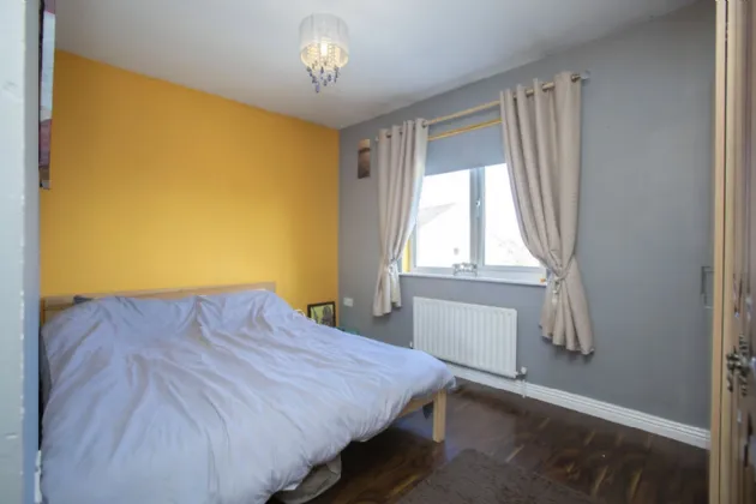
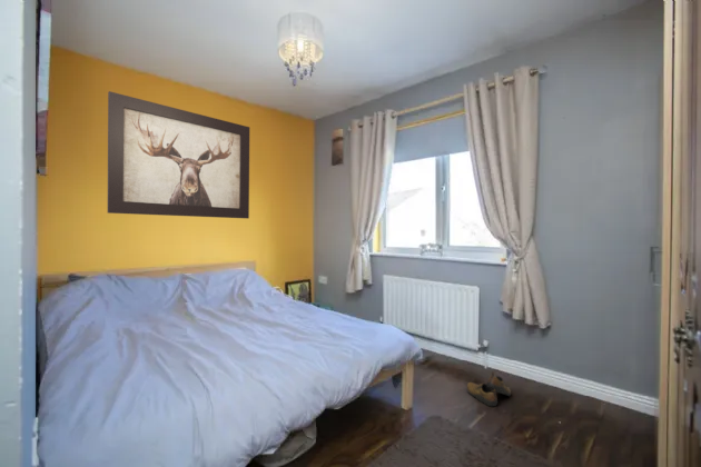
+ shoe [465,371,512,407]
+ wall art [107,90,250,219]
